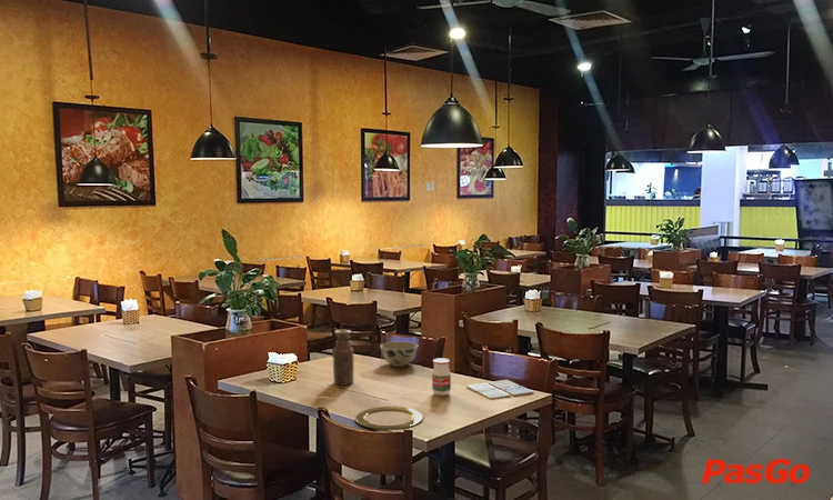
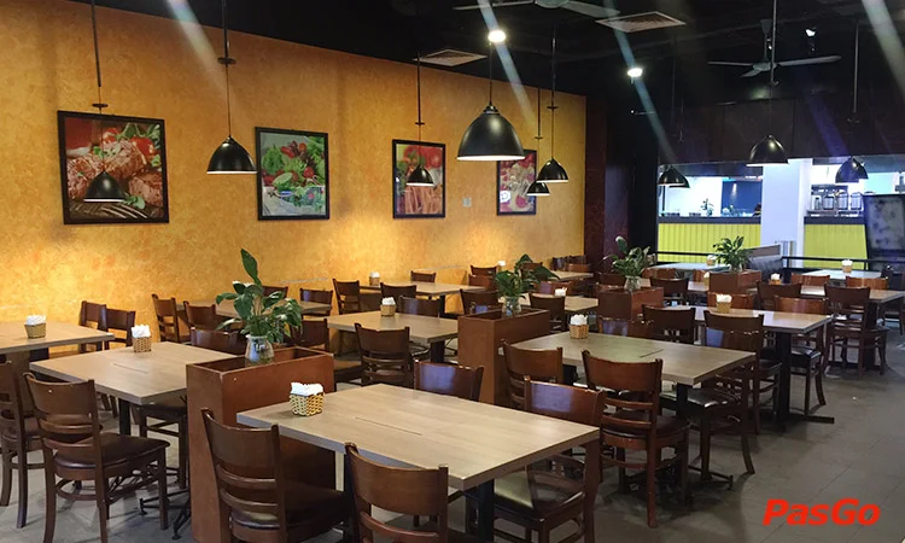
- plate [354,406,424,431]
- bowl [379,340,419,368]
- drink coaster [465,379,534,400]
- bottle [332,329,354,387]
- jar [431,358,452,397]
